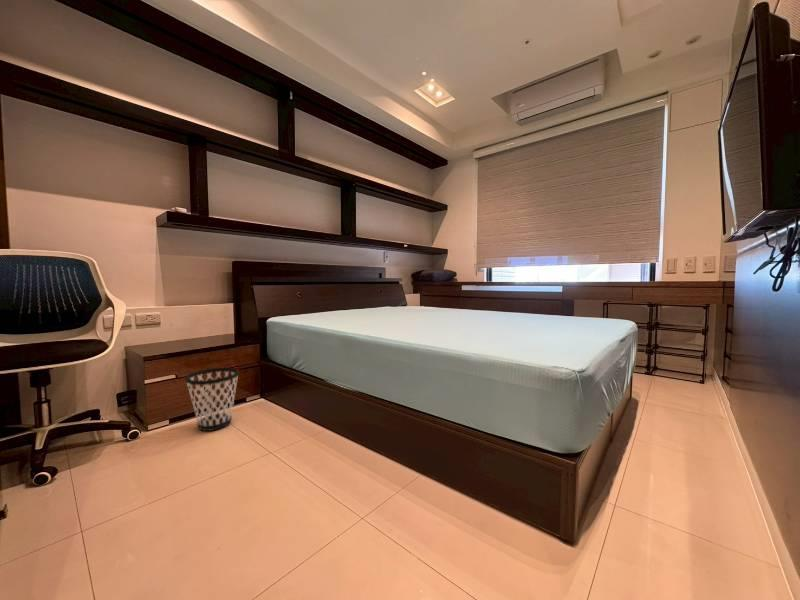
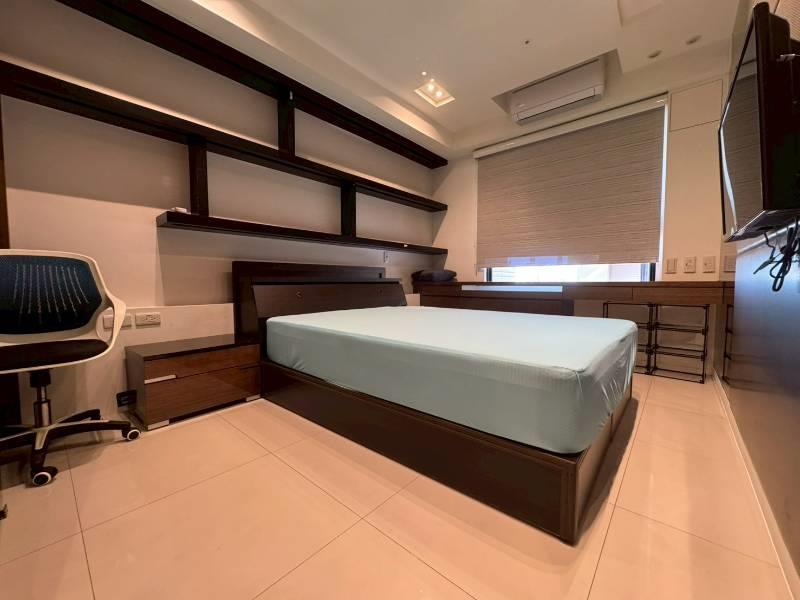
- wastebasket [184,367,240,432]
